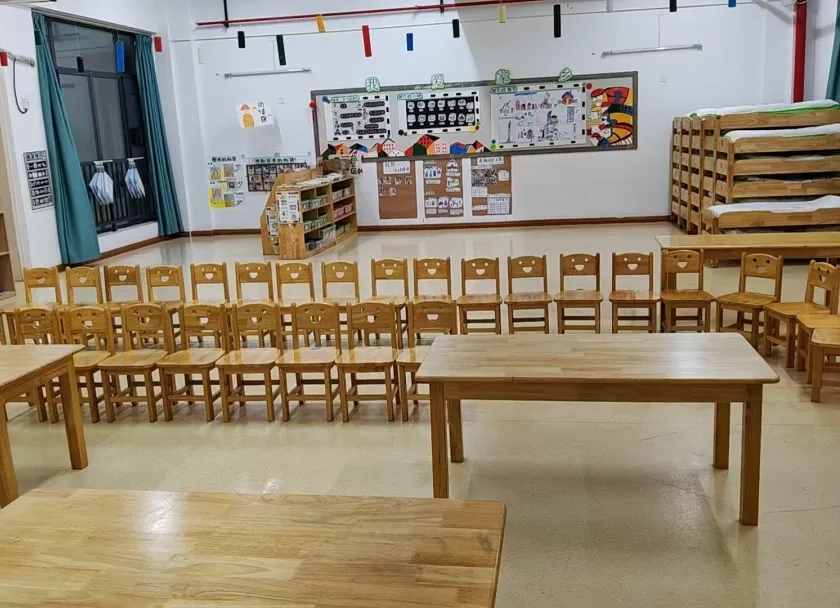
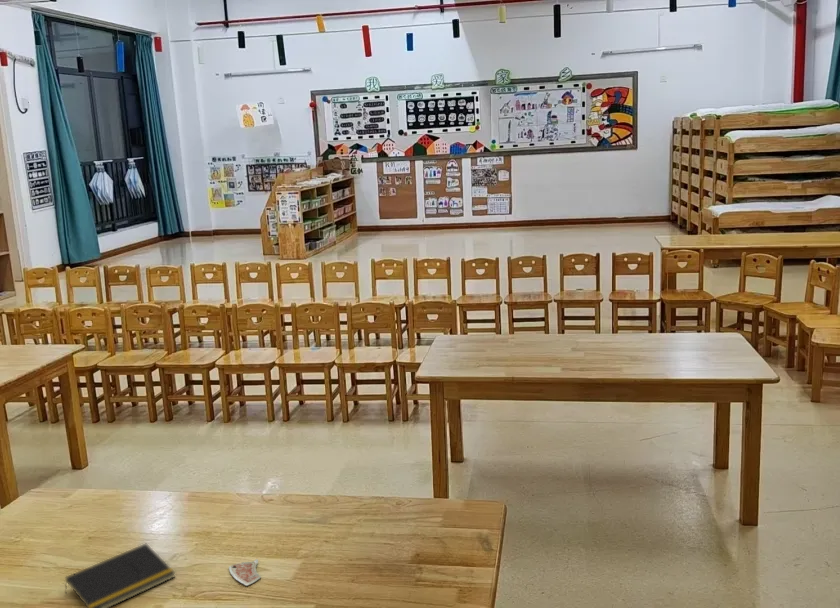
+ notepad [65,543,176,608]
+ paper cup [228,558,262,587]
